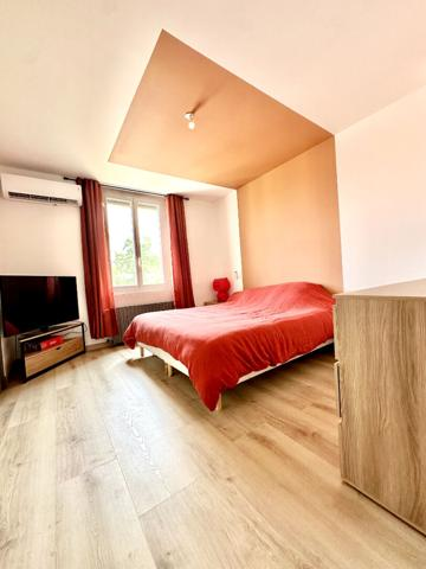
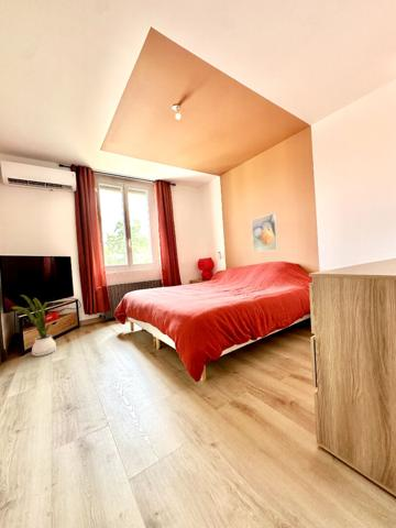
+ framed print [250,212,279,253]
+ house plant [10,294,57,358]
